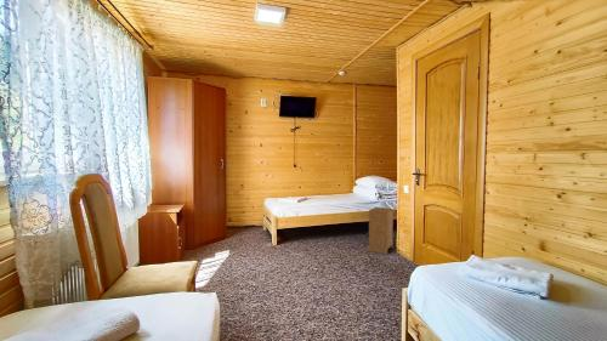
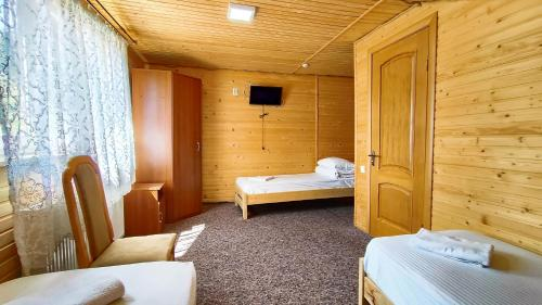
- nightstand [367,206,395,255]
